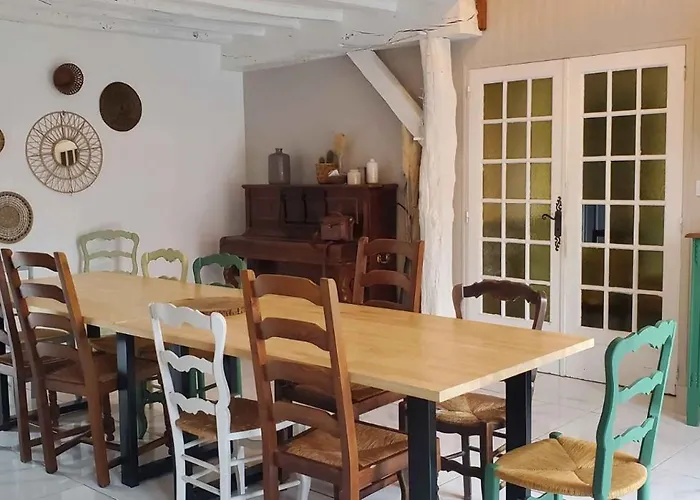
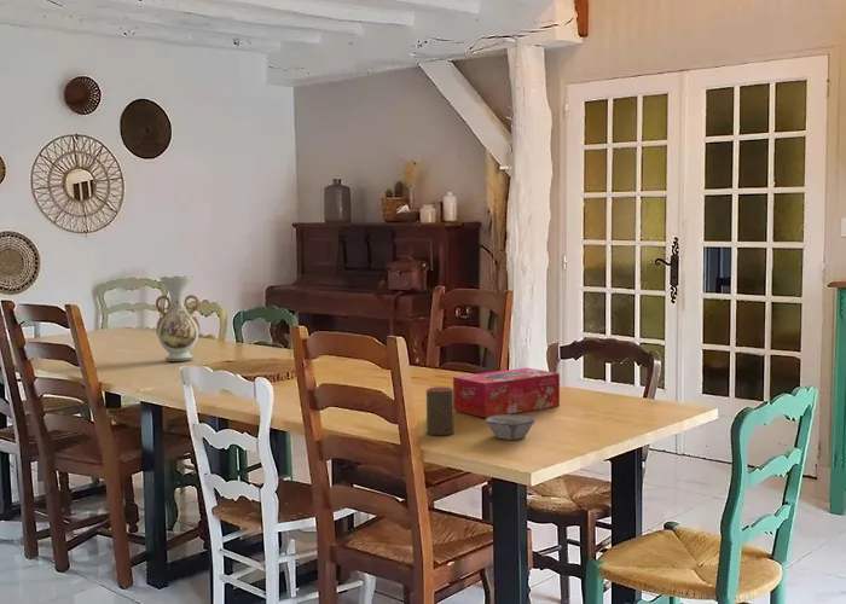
+ vase [155,274,201,362]
+ bowl [485,413,535,441]
+ tissue box [452,367,561,419]
+ cup [425,385,456,436]
